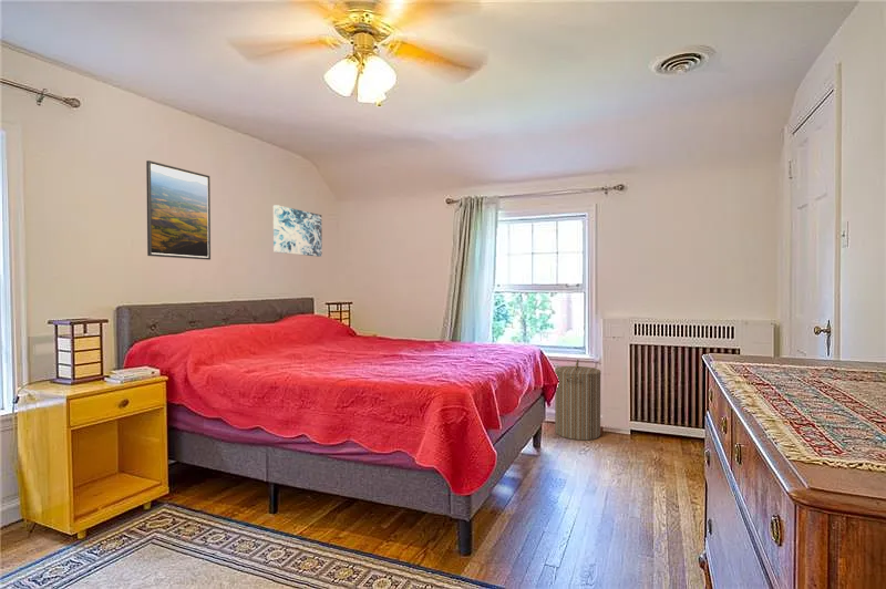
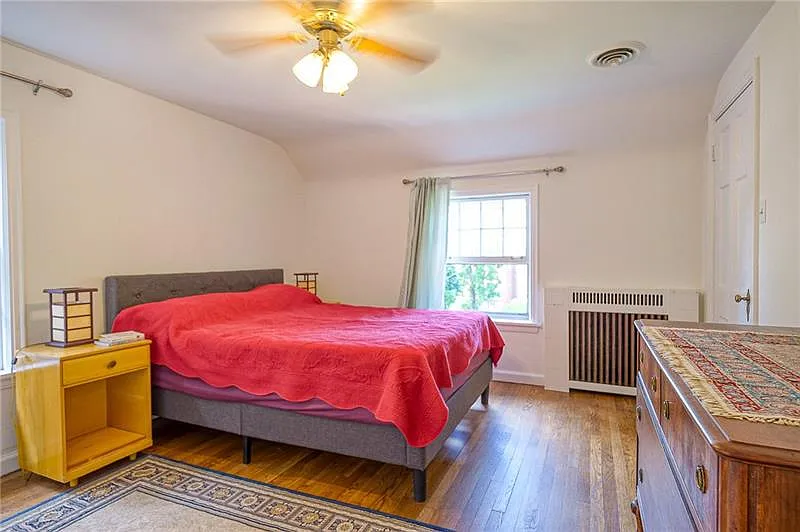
- laundry hamper [554,359,602,442]
- wall art [272,204,323,258]
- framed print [145,159,212,261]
